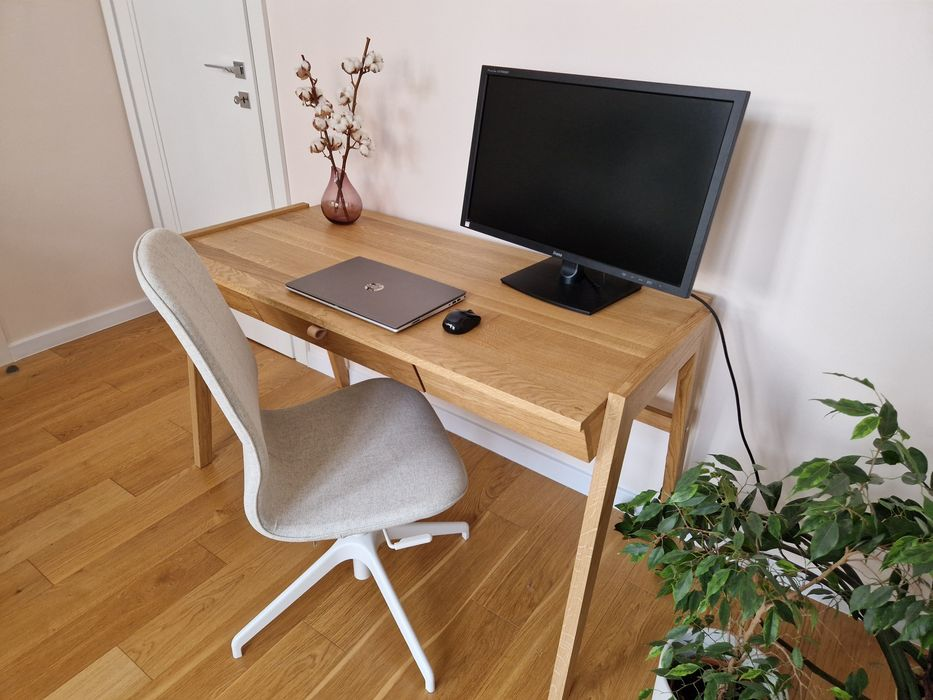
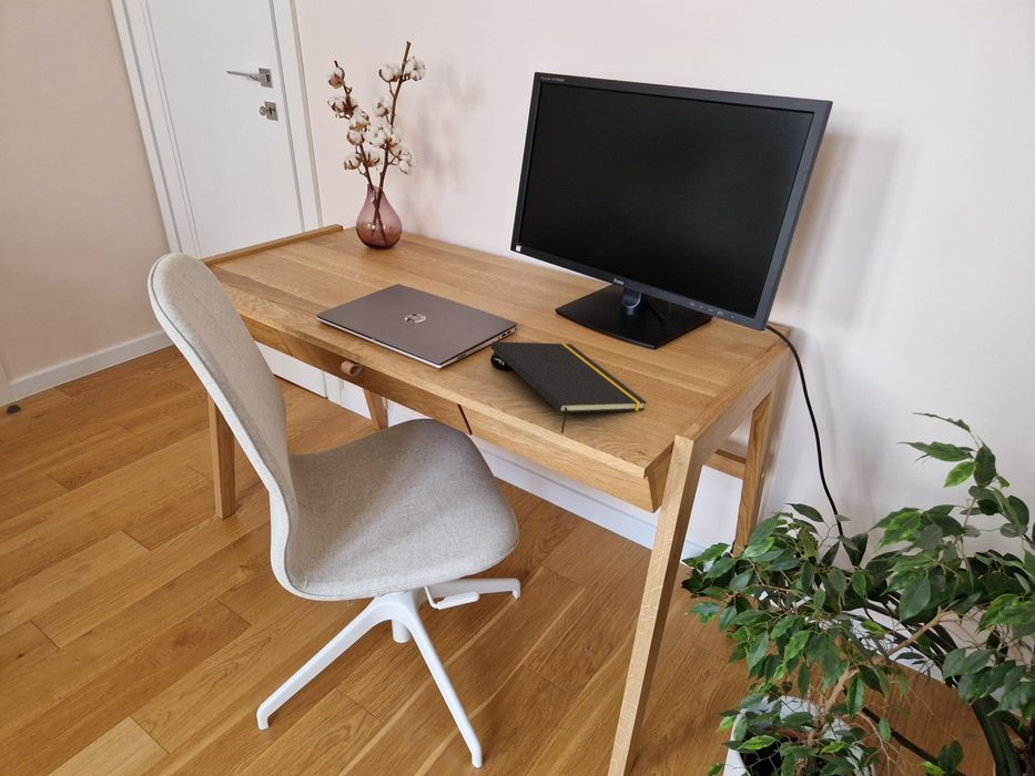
+ notepad [490,340,648,435]
